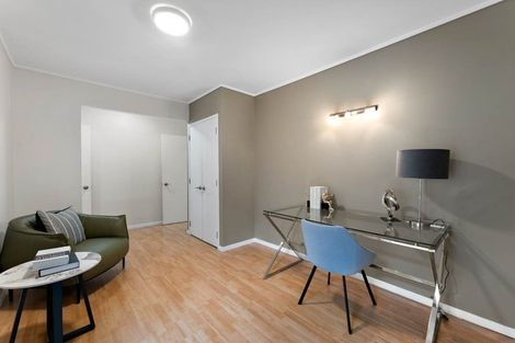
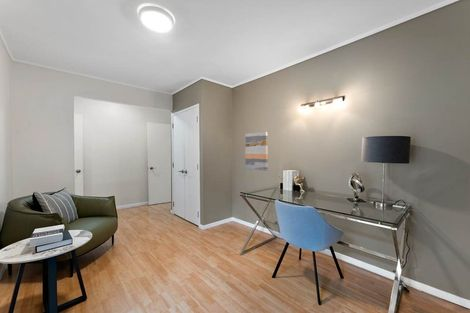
+ wall art [244,131,269,172]
